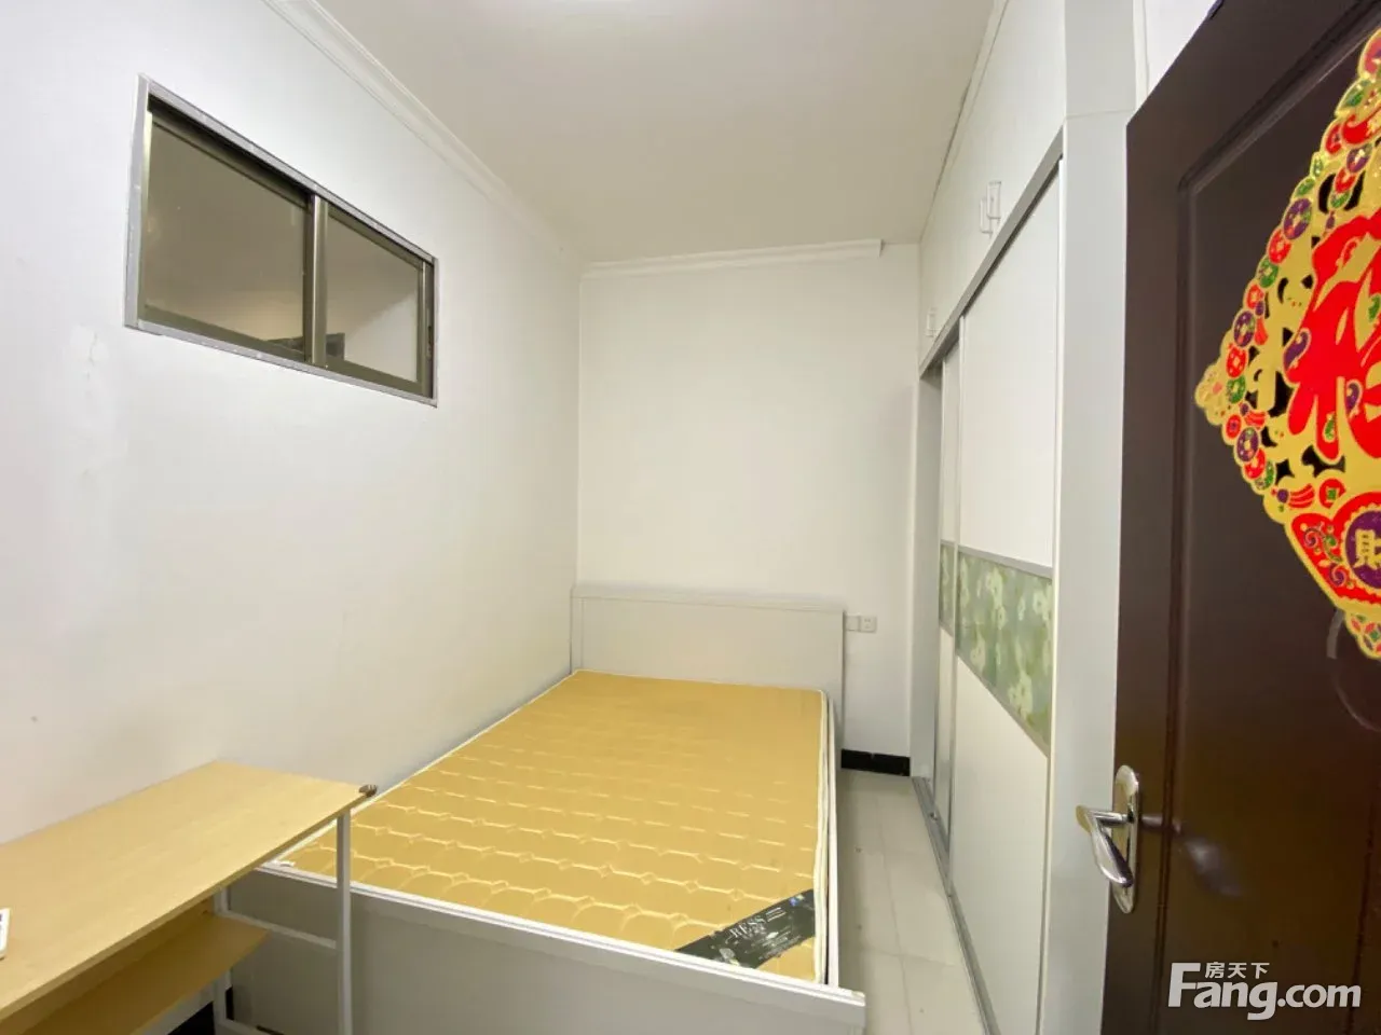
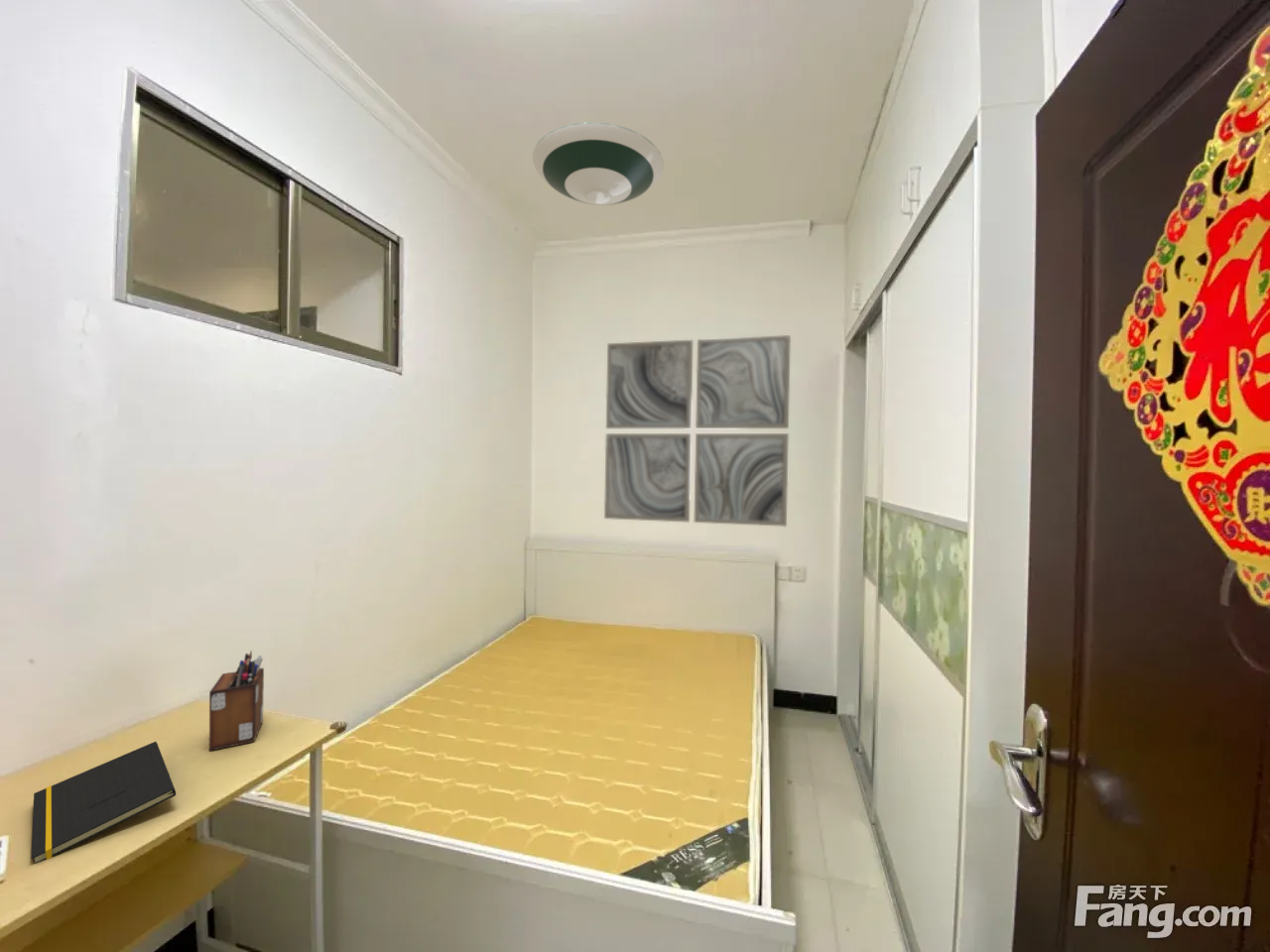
+ wall art [603,334,792,528]
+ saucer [532,121,665,206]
+ notepad [30,741,177,864]
+ desk organizer [208,650,265,752]
